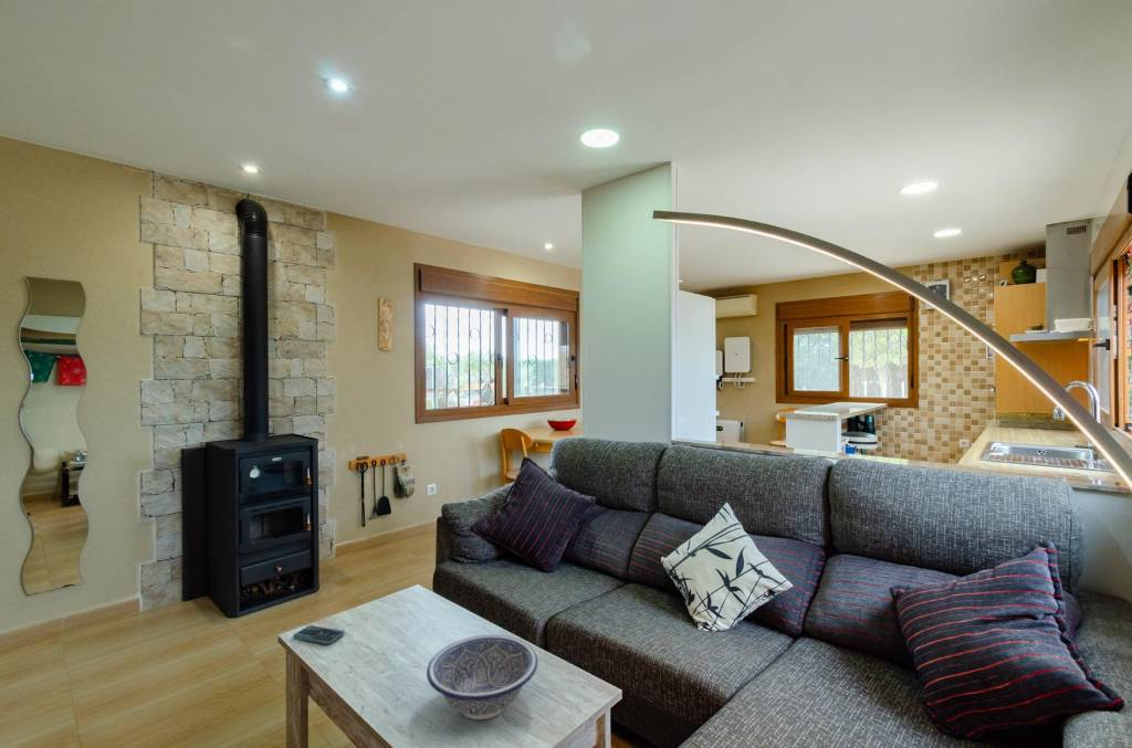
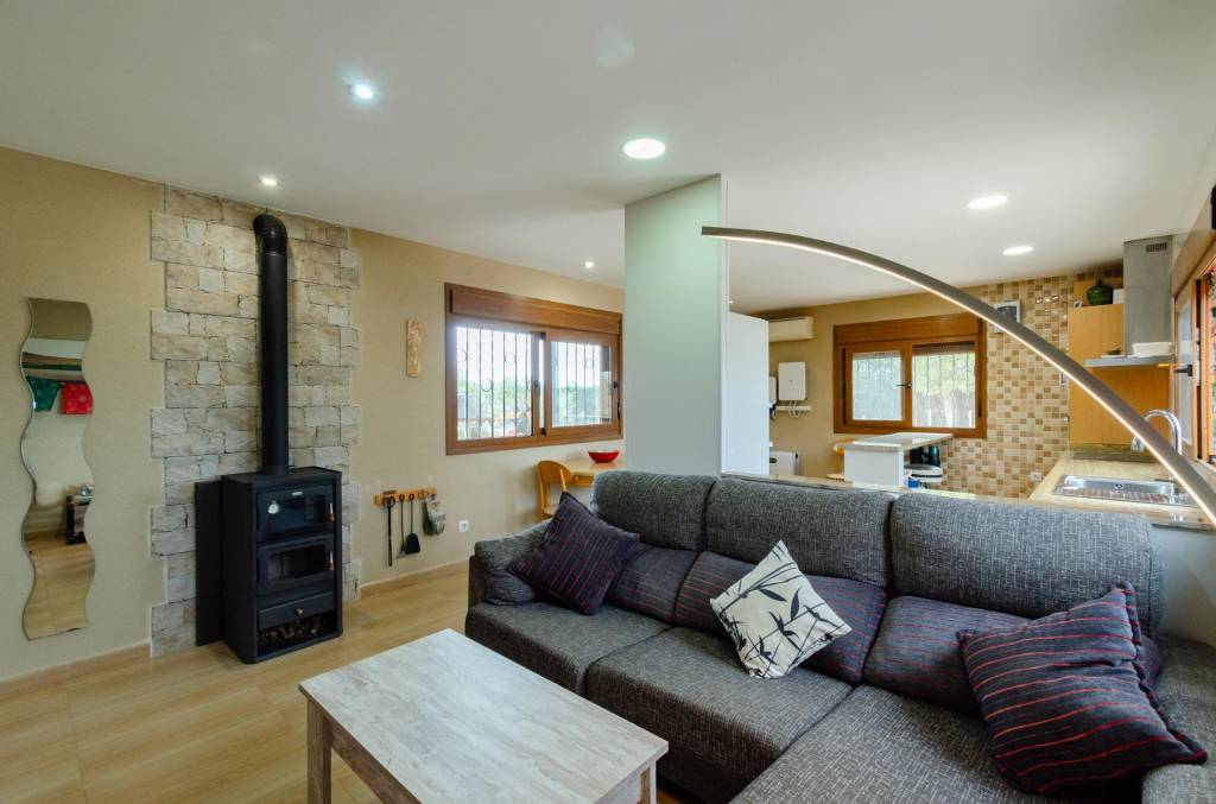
- decorative bowl [426,634,538,720]
- smartphone [292,624,346,645]
